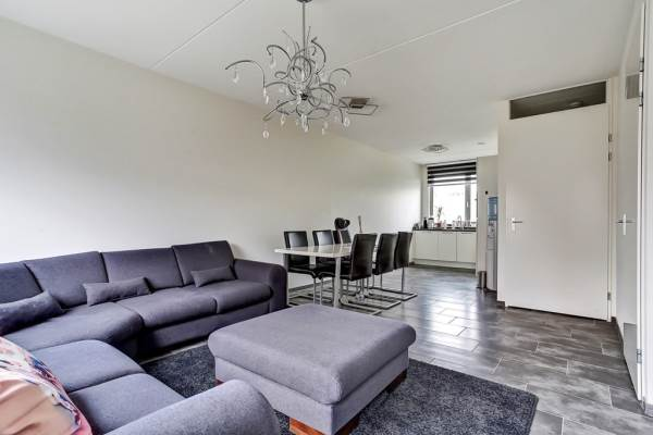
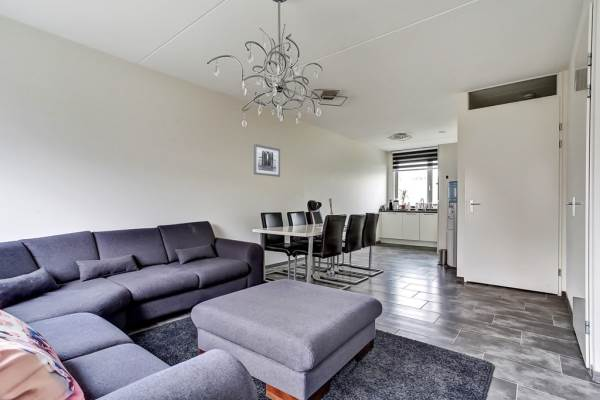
+ wall art [253,143,281,178]
